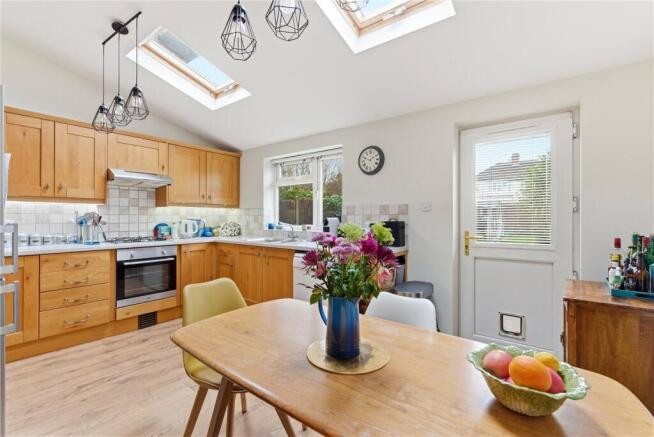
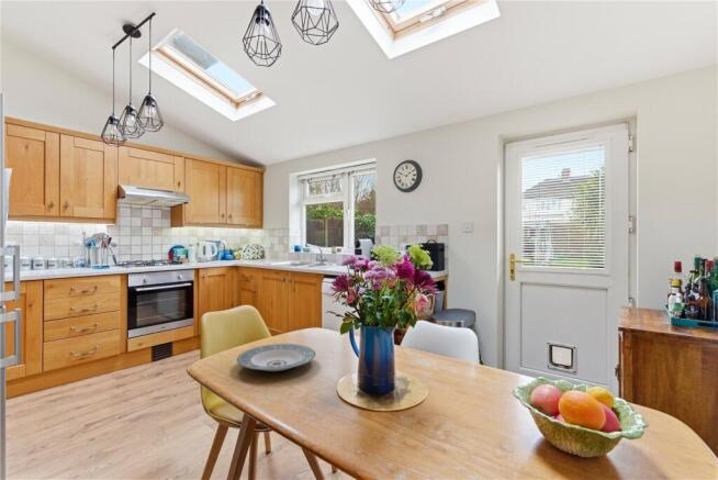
+ plate [236,343,316,372]
